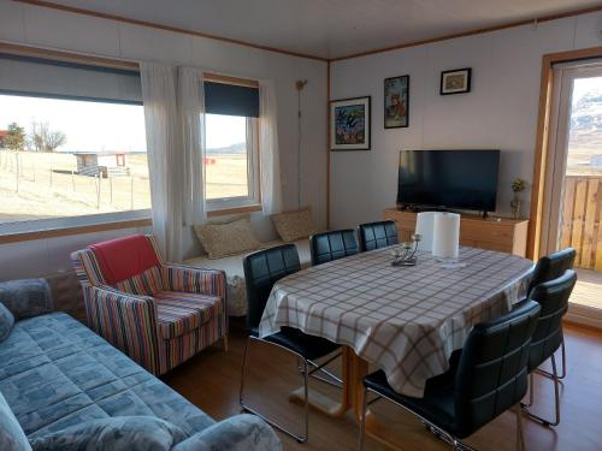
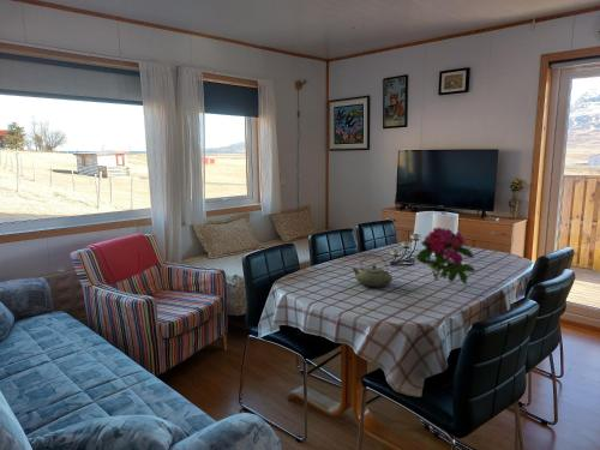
+ teapot [352,253,394,288]
+ flower [414,226,476,286]
